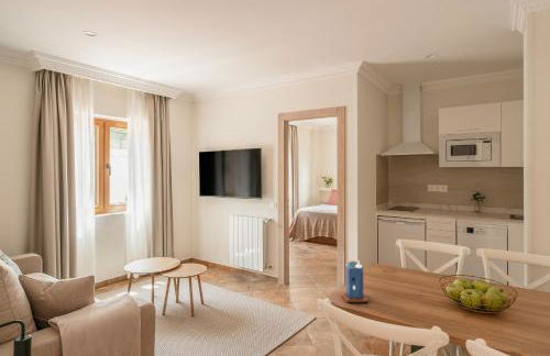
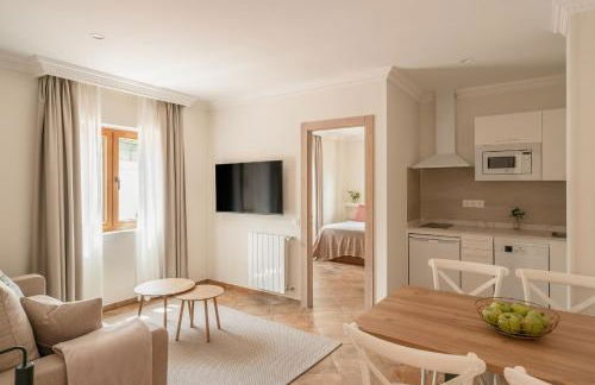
- candle [340,259,370,303]
